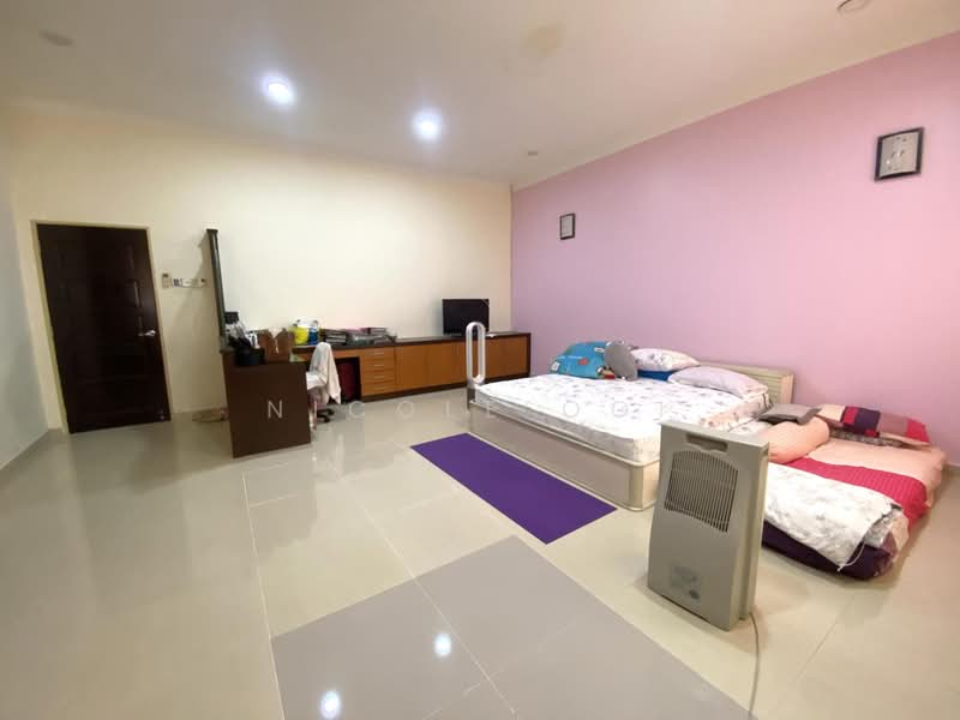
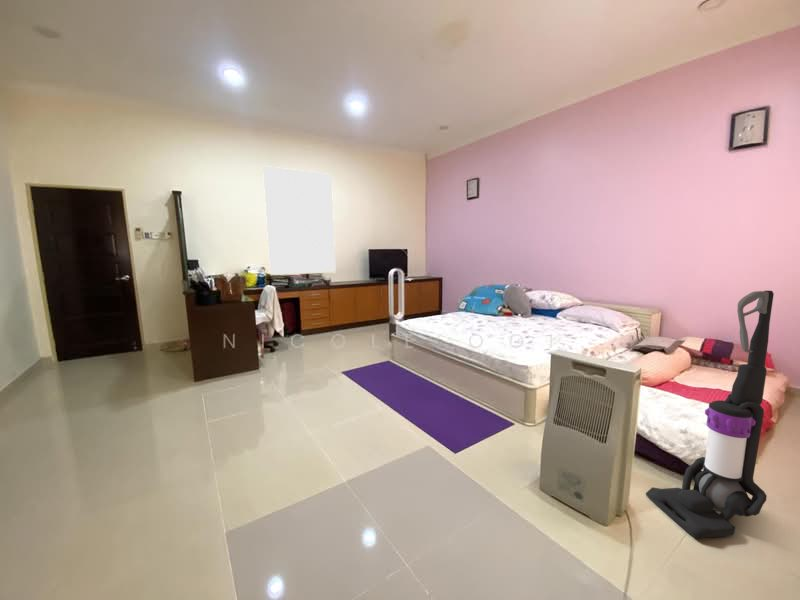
+ wall art [262,165,337,276]
+ vacuum cleaner [645,290,775,540]
